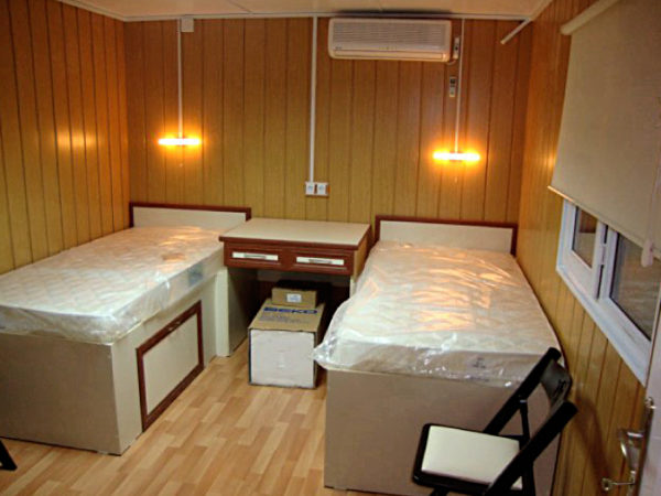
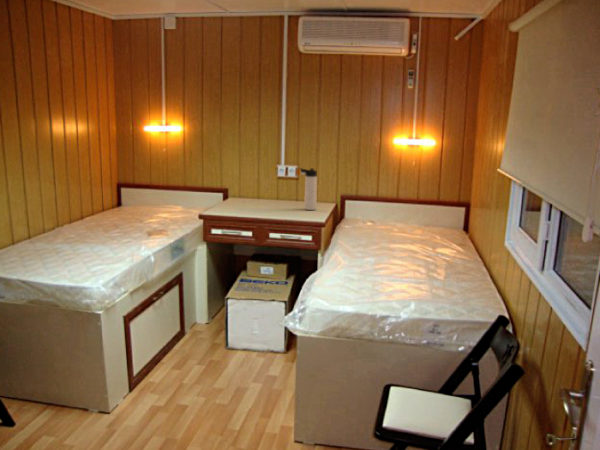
+ thermos bottle [298,167,318,211]
